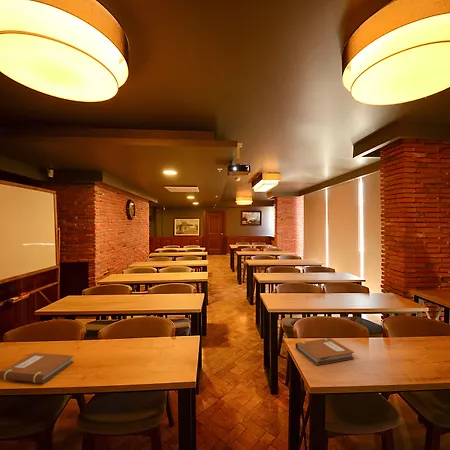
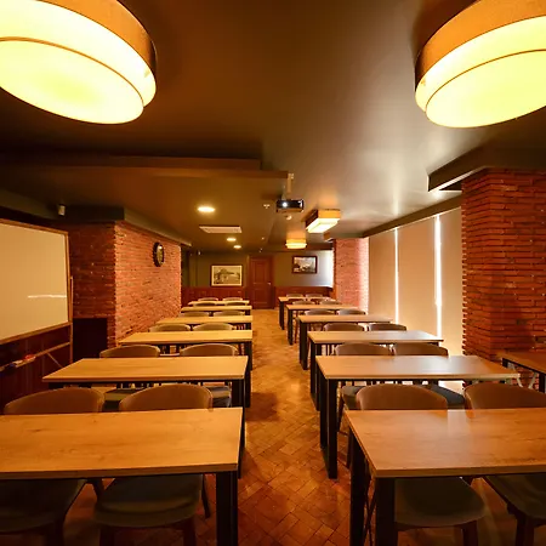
- notebook [294,337,355,366]
- notebook [0,352,75,384]
